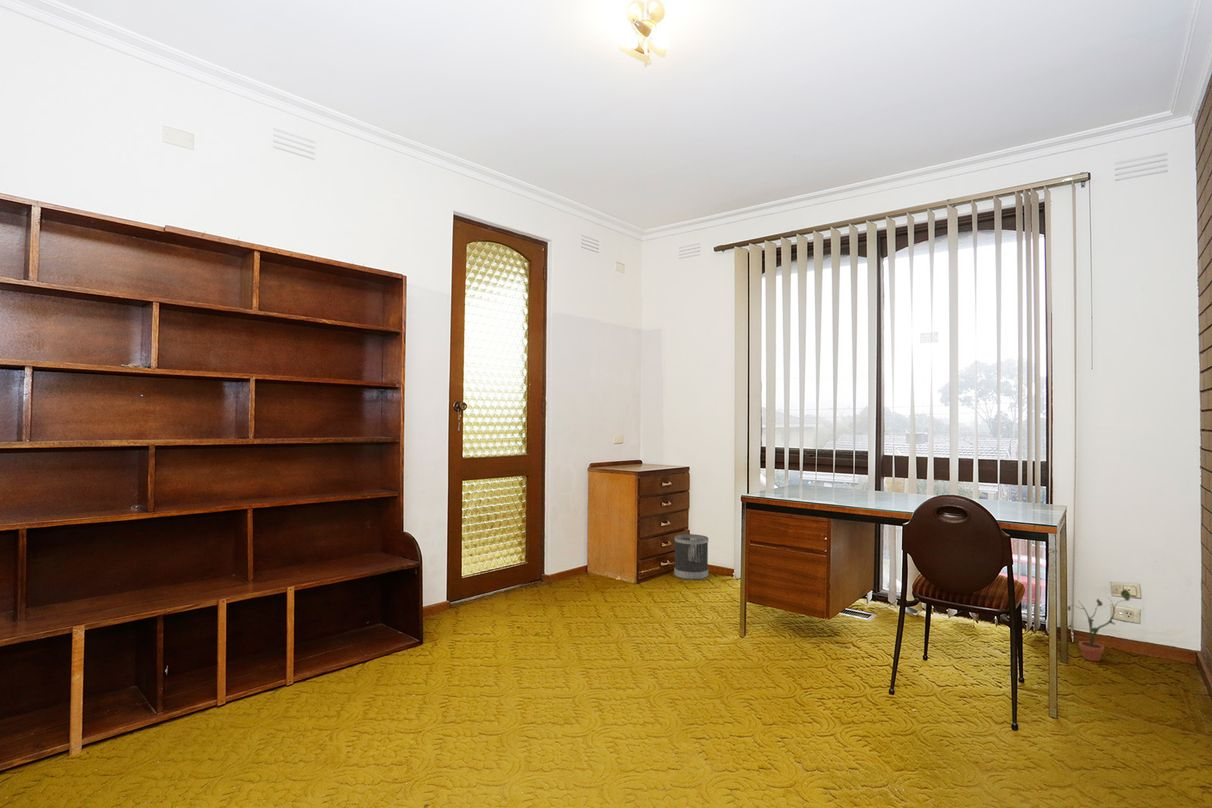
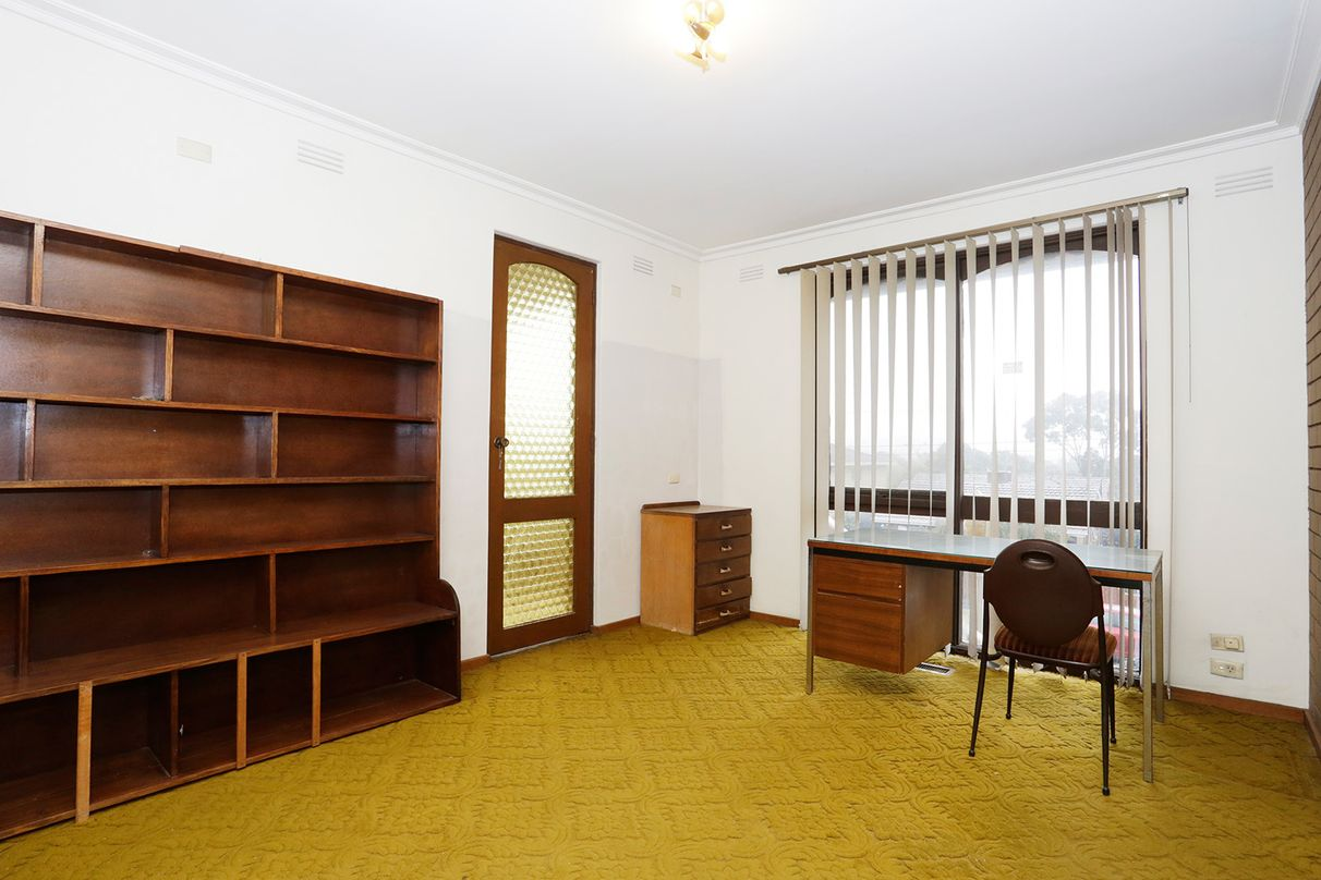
- wastebasket [673,533,709,581]
- potted plant [1067,589,1131,662]
